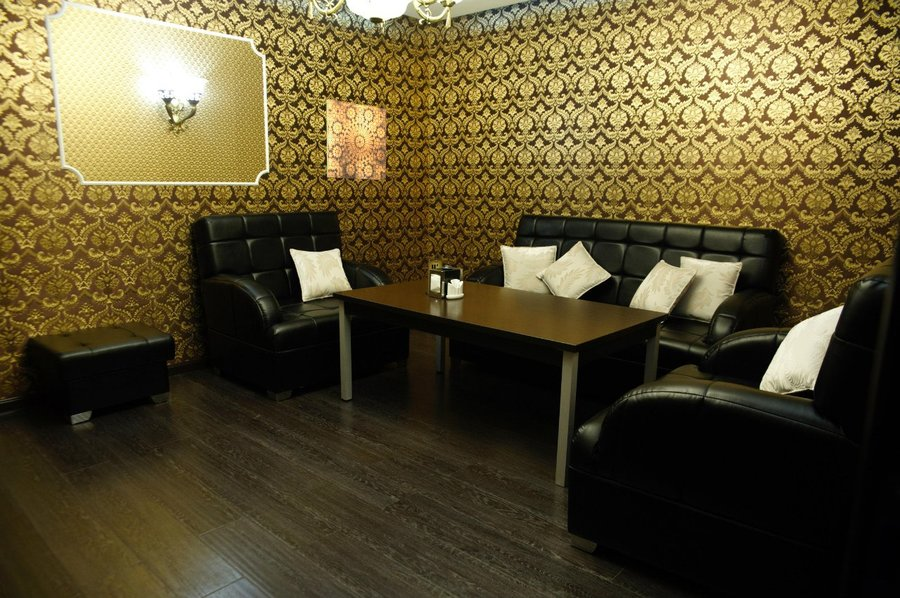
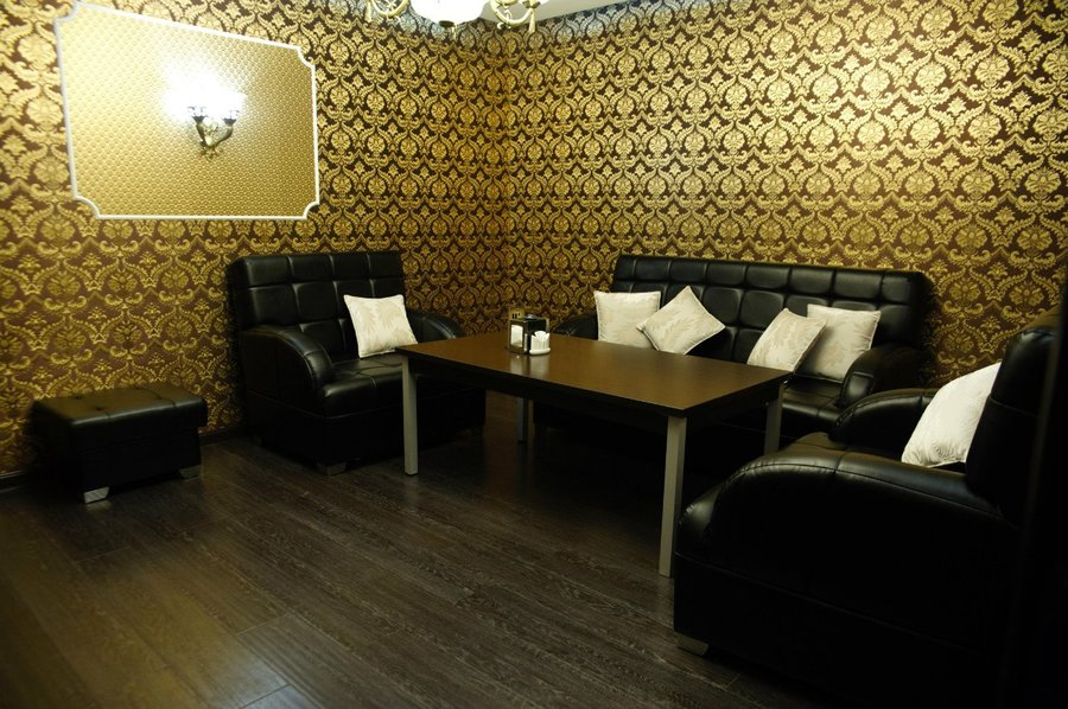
- wall art [326,98,387,181]
